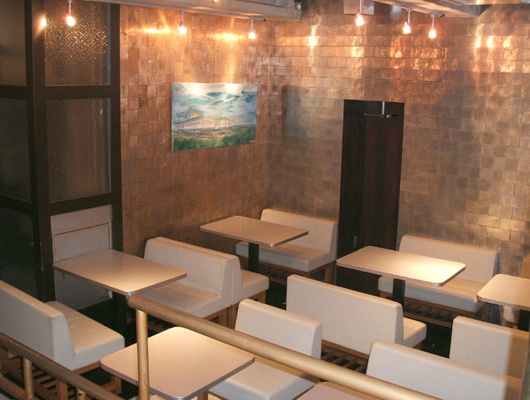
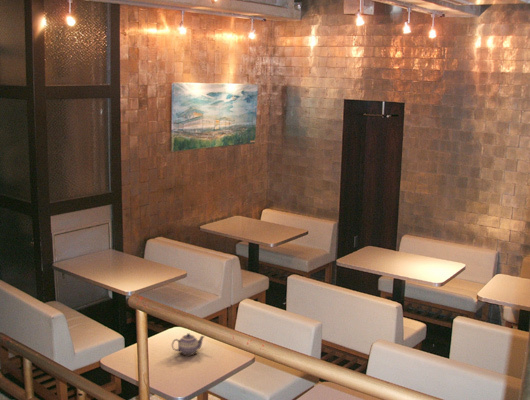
+ teapot [171,332,206,356]
